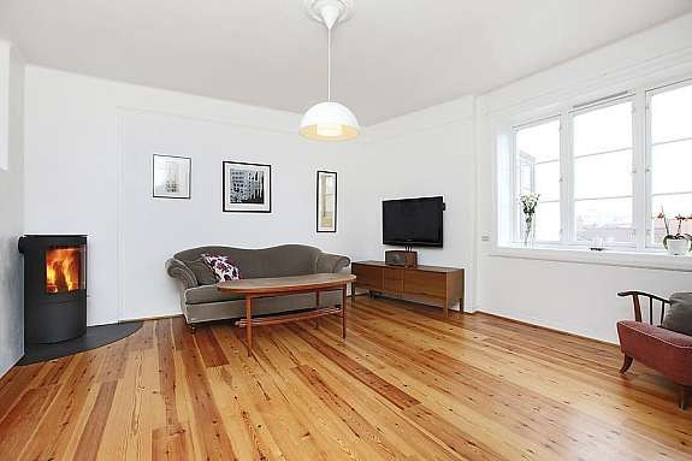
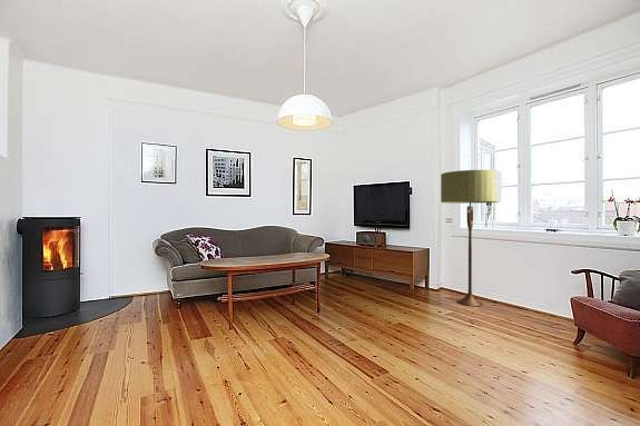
+ floor lamp [440,169,503,307]
